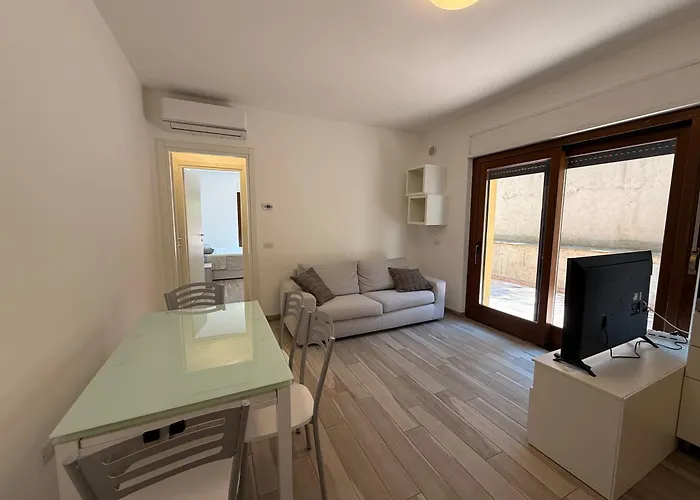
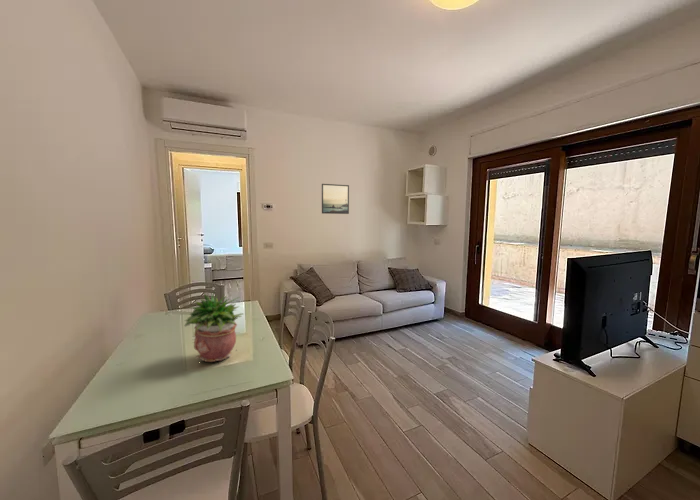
+ potted plant [183,289,243,363]
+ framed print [321,183,350,215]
